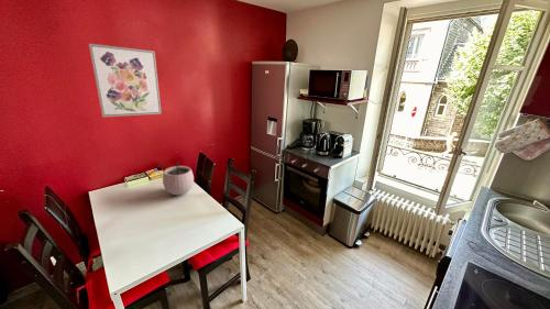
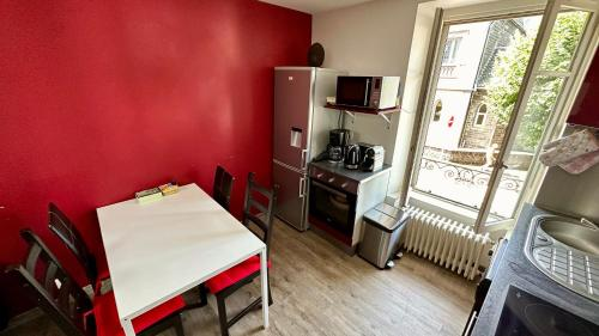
- wall art [88,43,163,118]
- plant pot [162,158,195,196]
